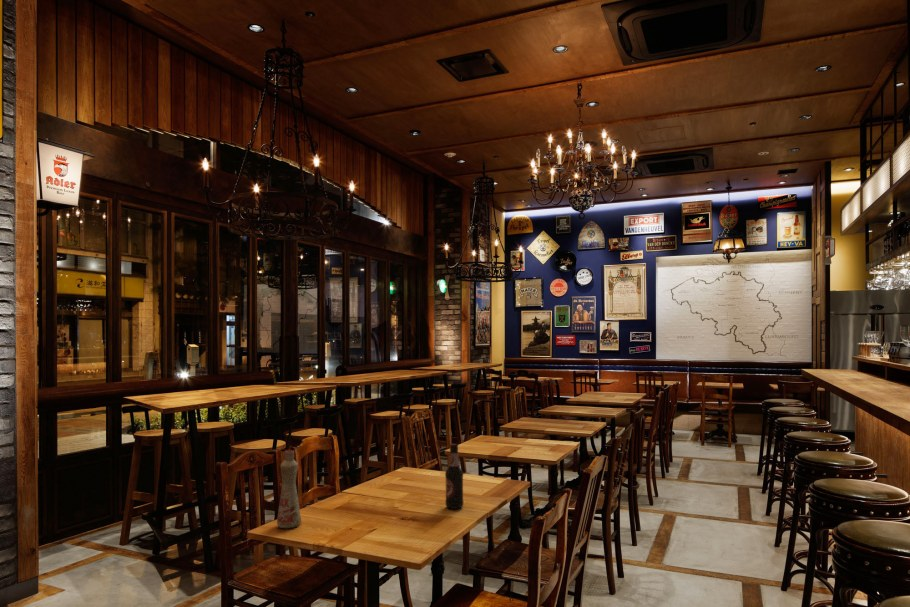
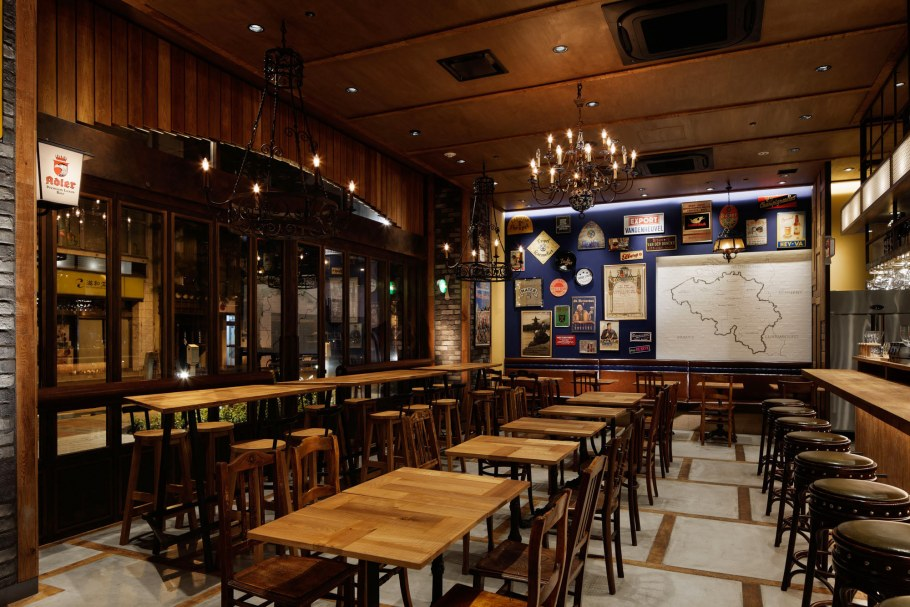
- bottle [276,448,302,529]
- bottle [444,443,464,510]
